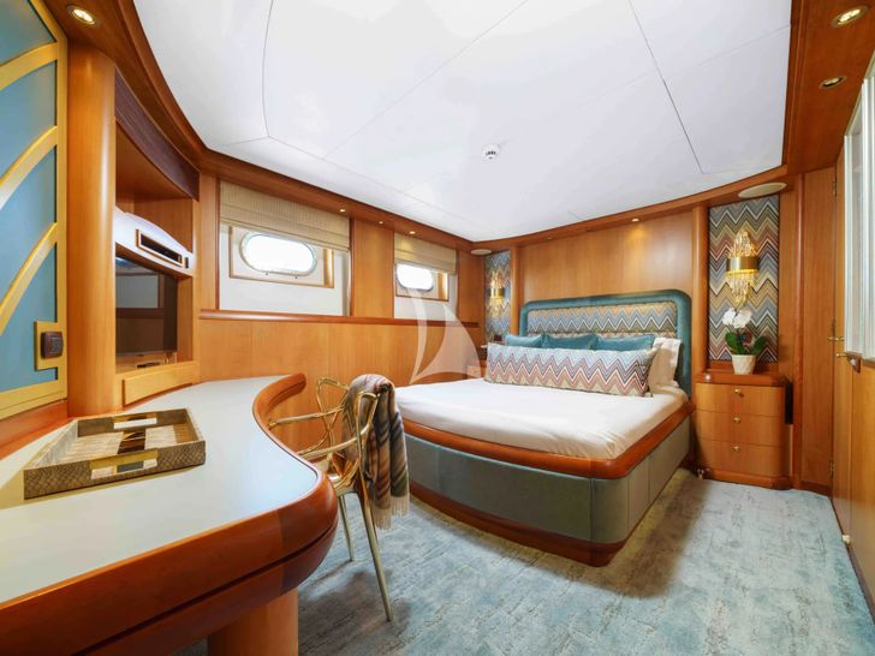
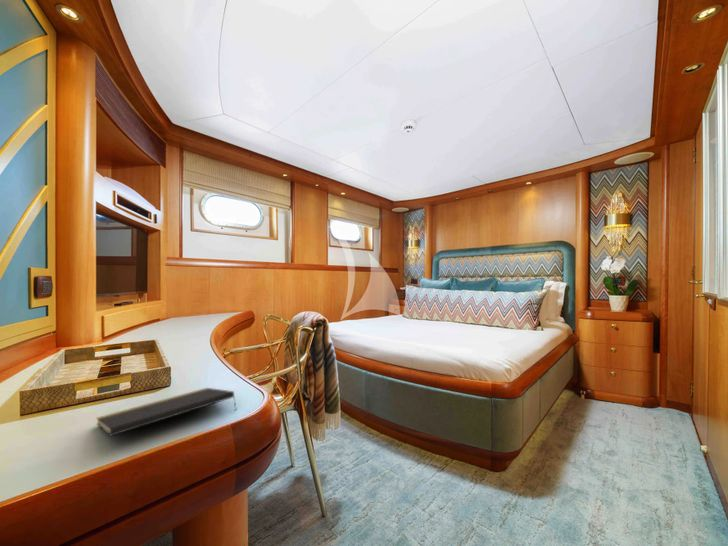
+ notepad [95,387,237,437]
